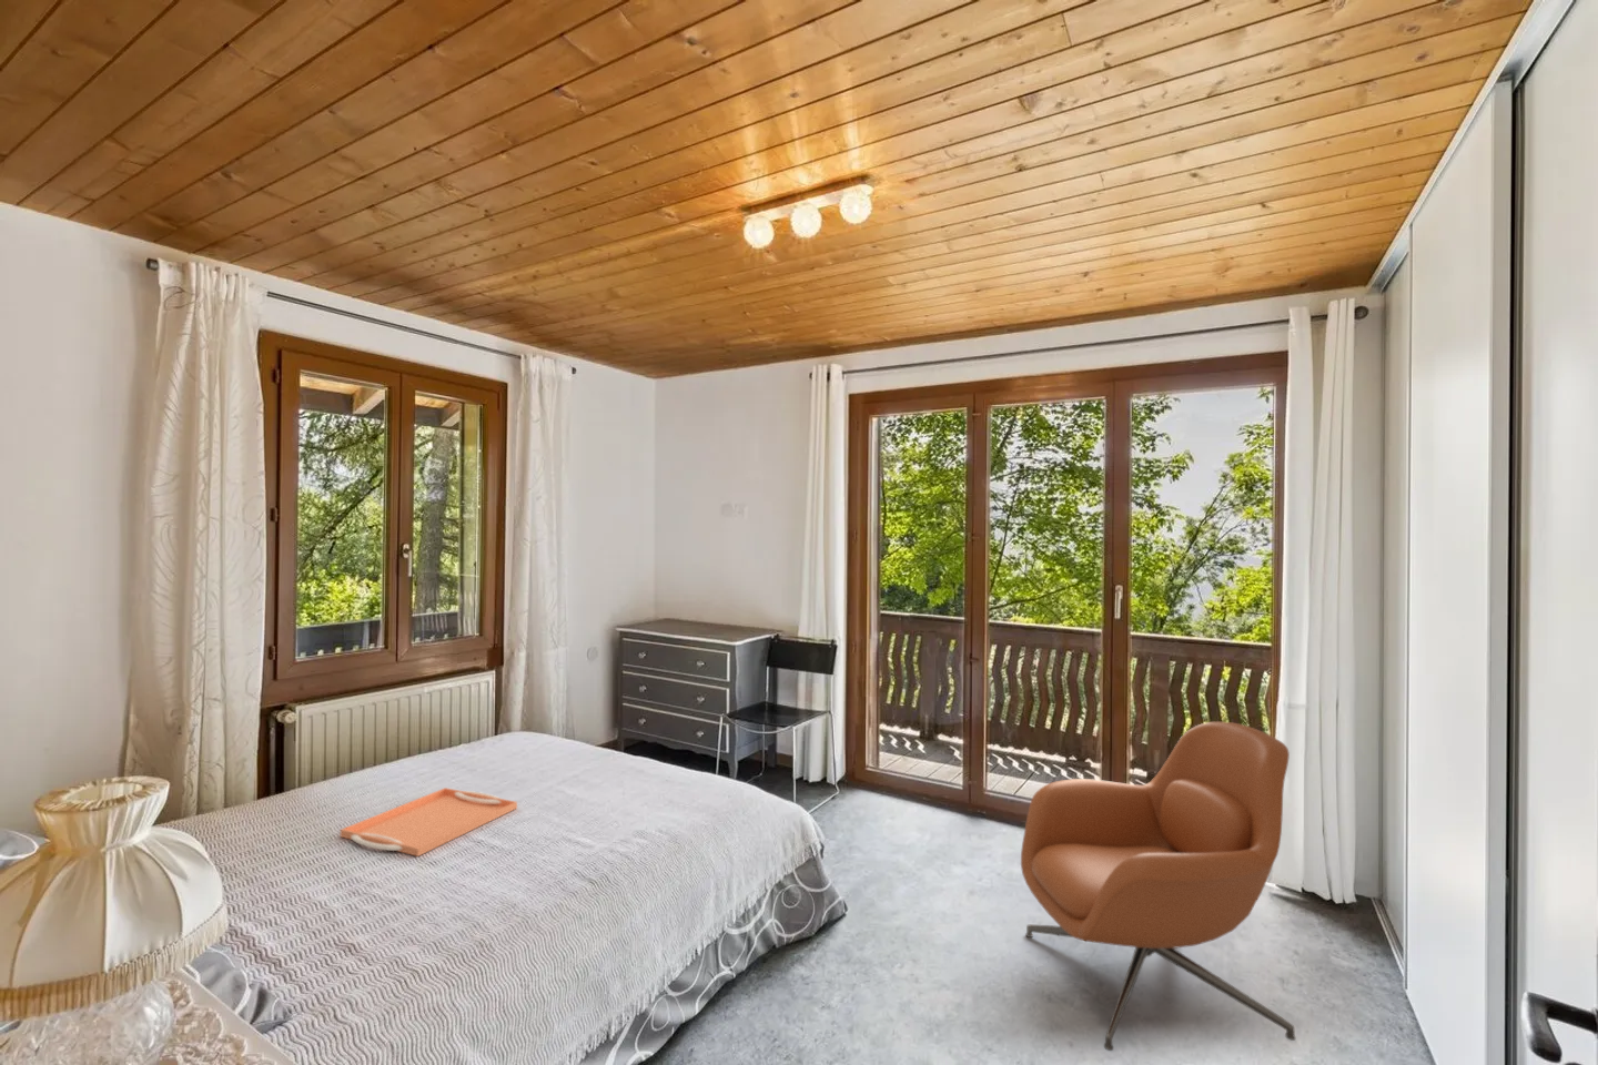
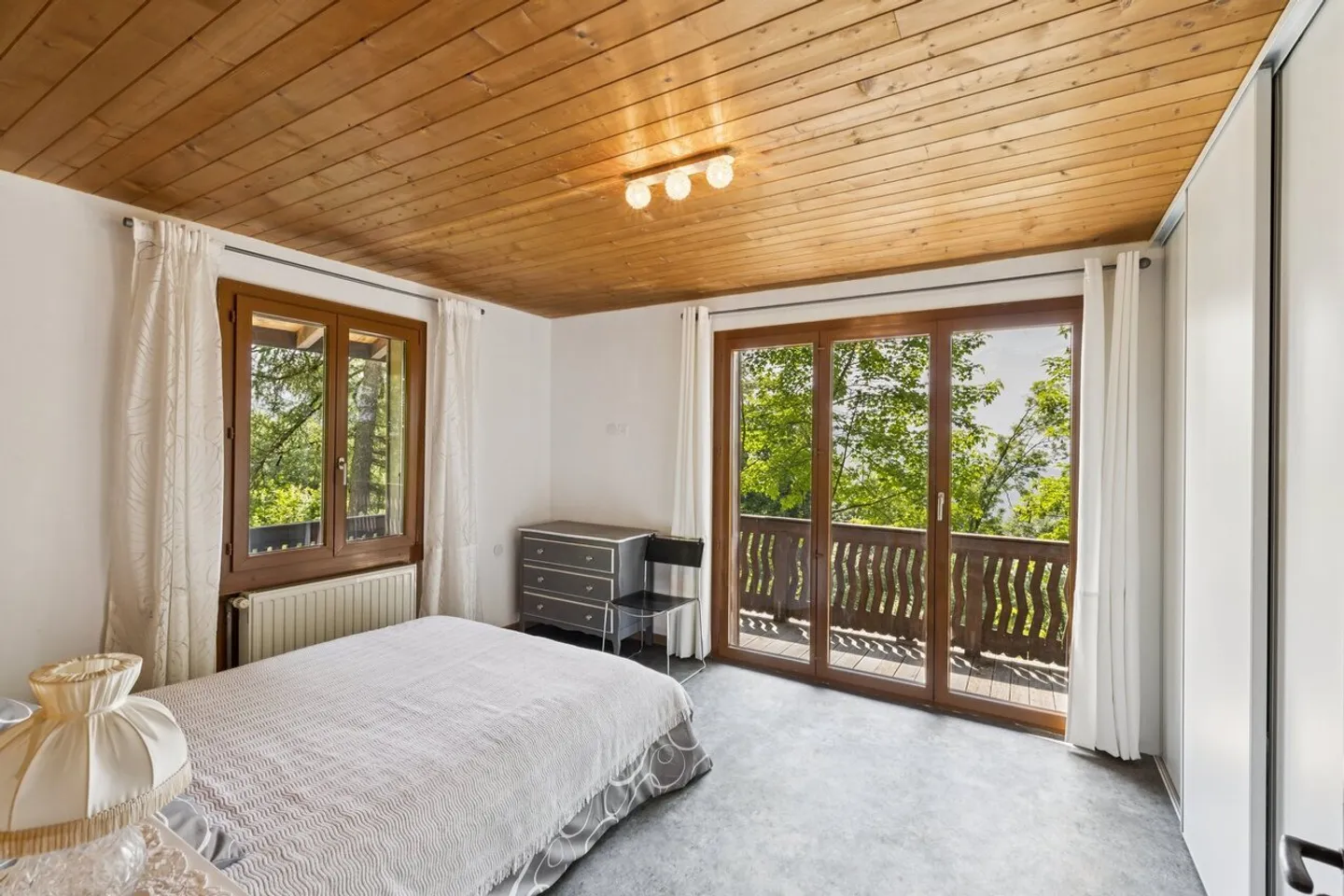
- armchair [1020,720,1296,1052]
- serving tray [340,787,518,857]
